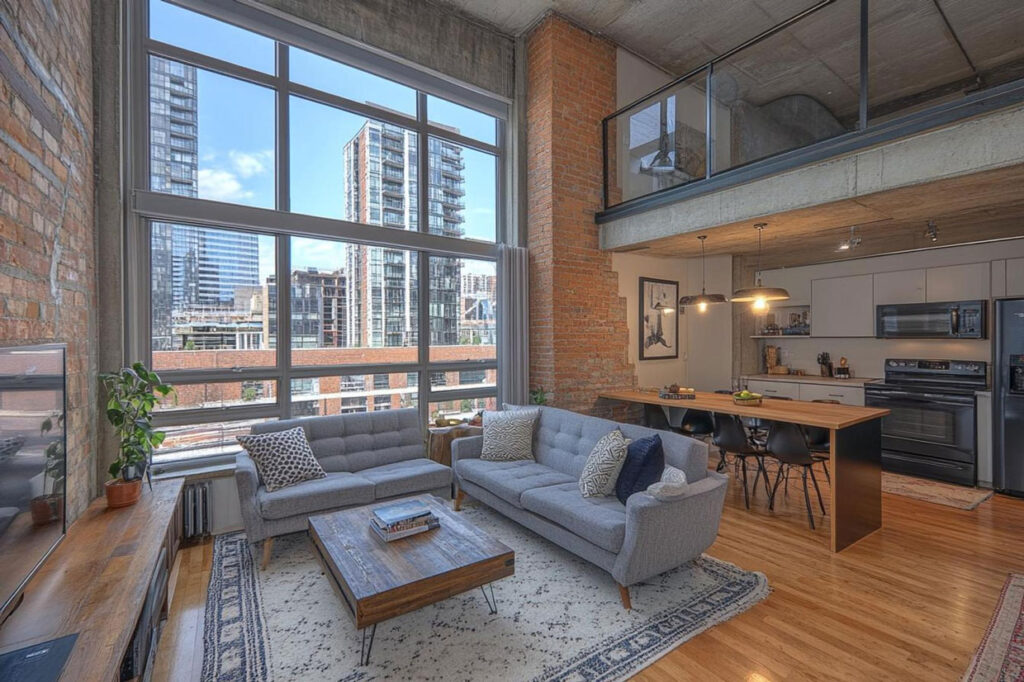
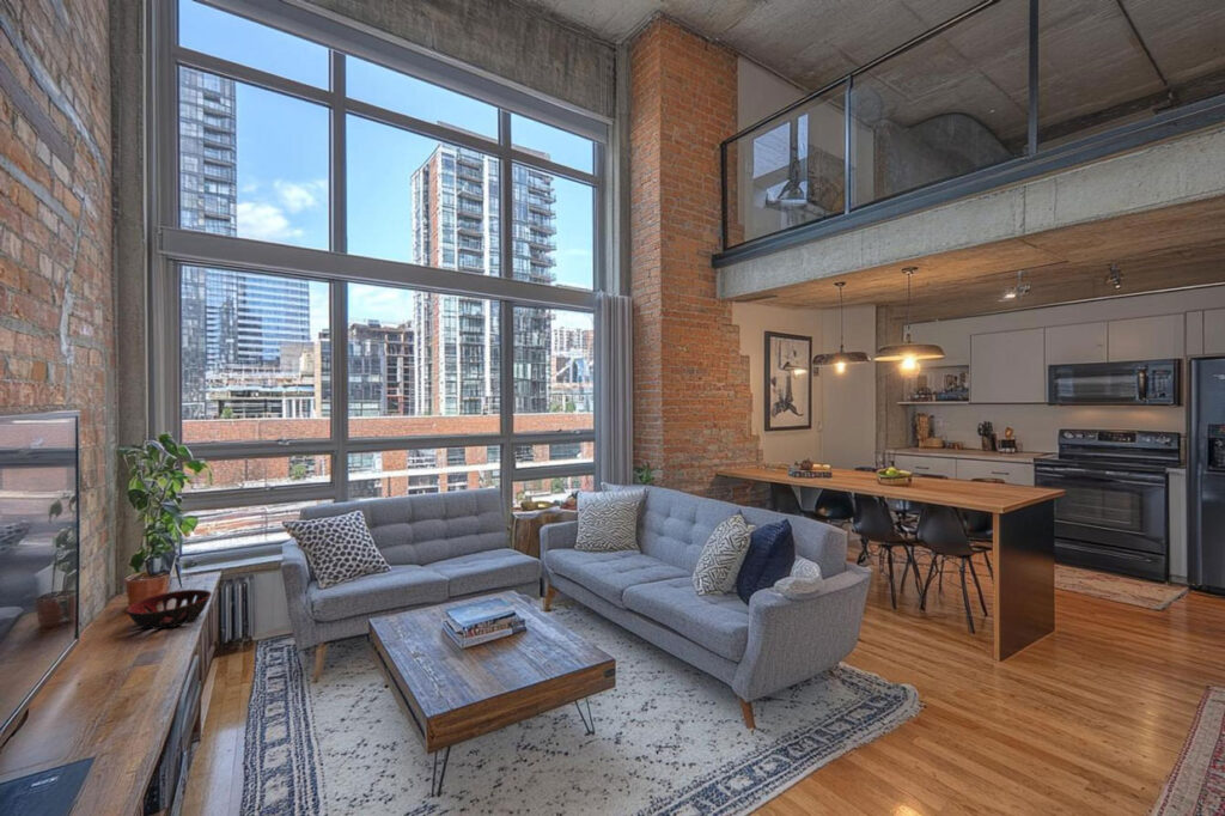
+ decorative bowl [124,589,213,631]
